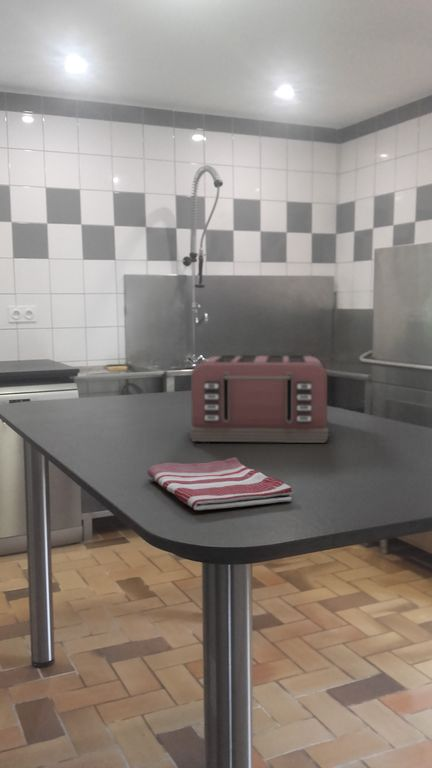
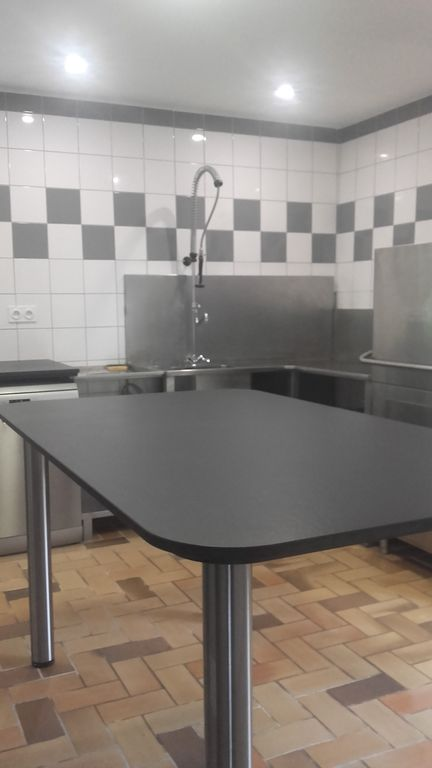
- dish towel [146,456,294,511]
- toaster [188,354,330,444]
